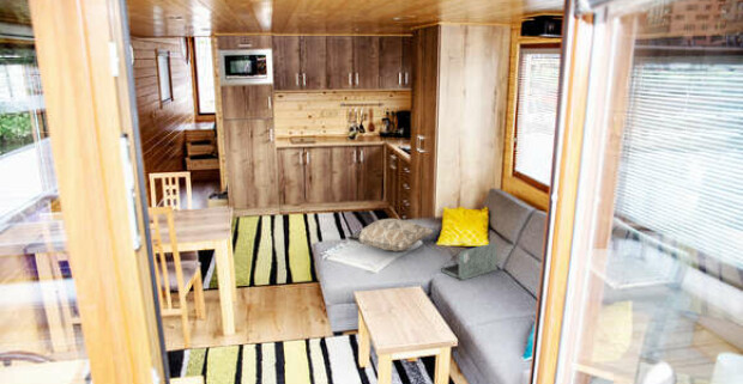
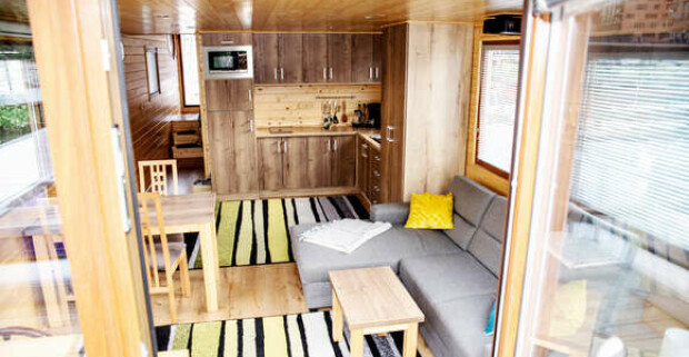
- laptop [441,242,501,281]
- decorative pillow [346,218,435,252]
